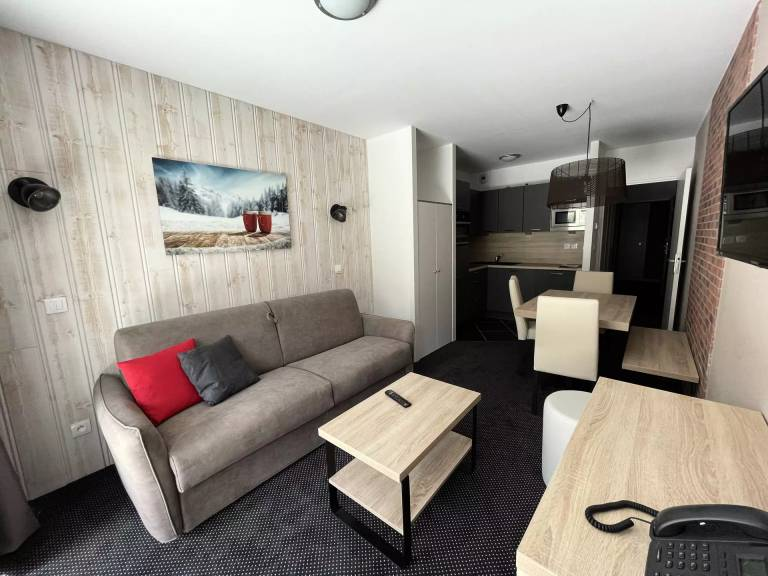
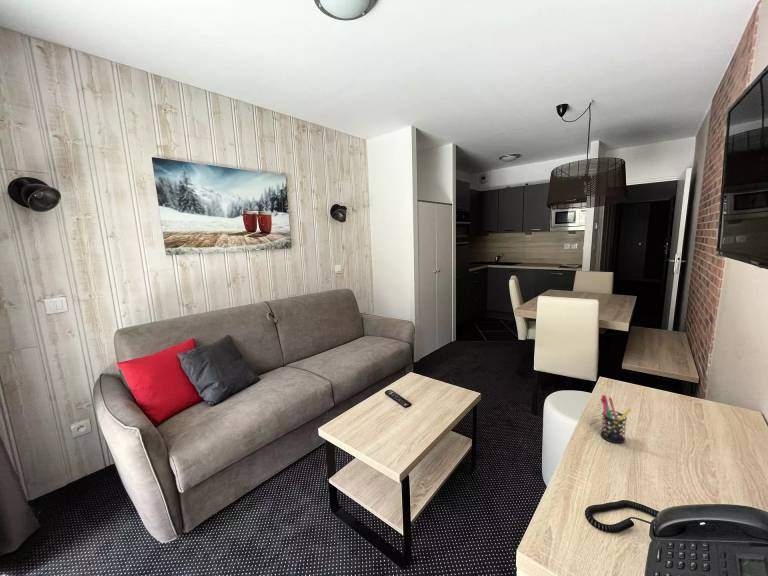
+ pen holder [600,394,633,444]
